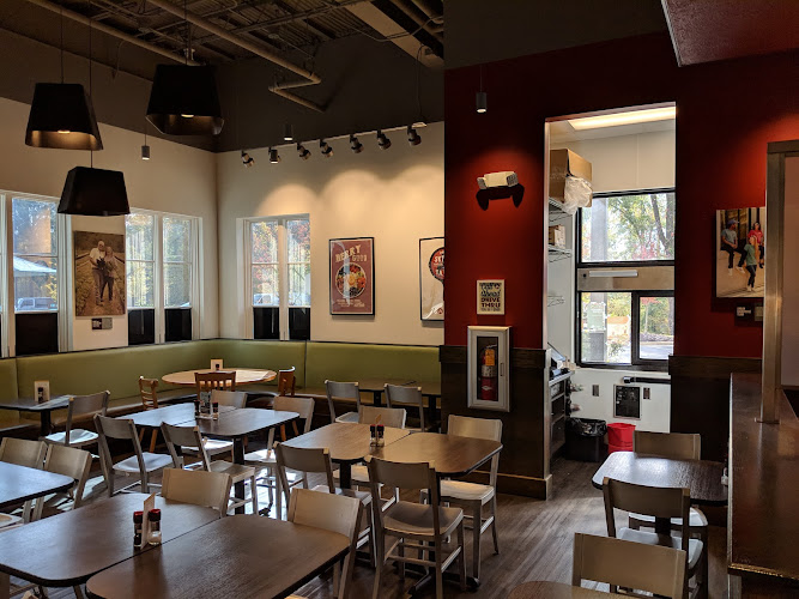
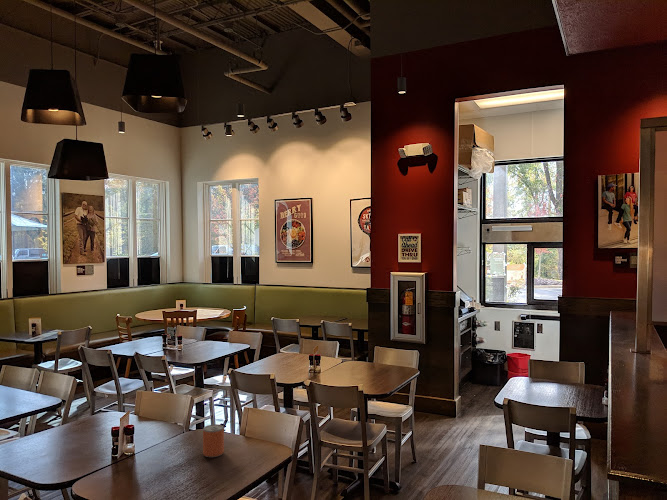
+ beverage can [202,423,225,458]
